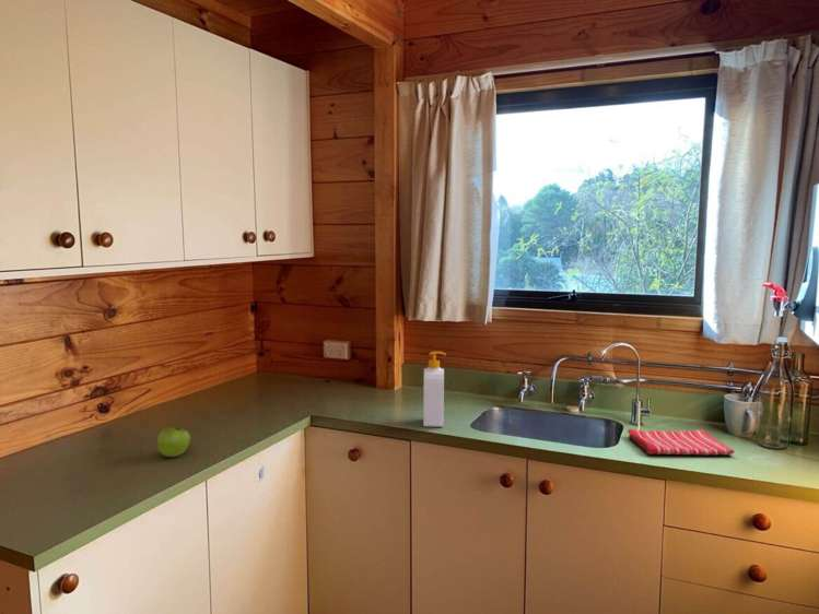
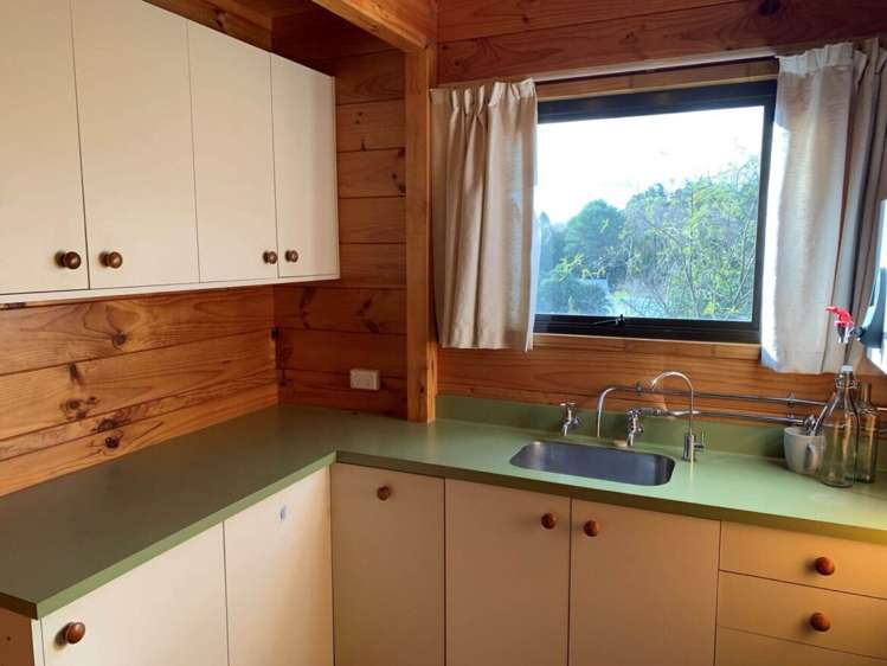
- soap bottle [422,351,447,428]
- dish towel [627,427,736,456]
- fruit [156,426,191,458]
